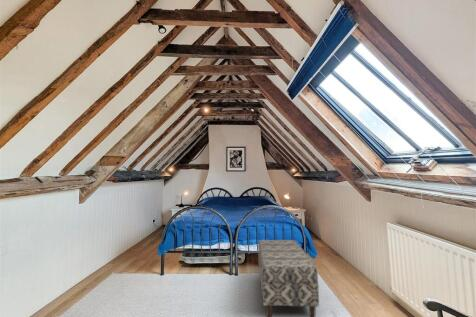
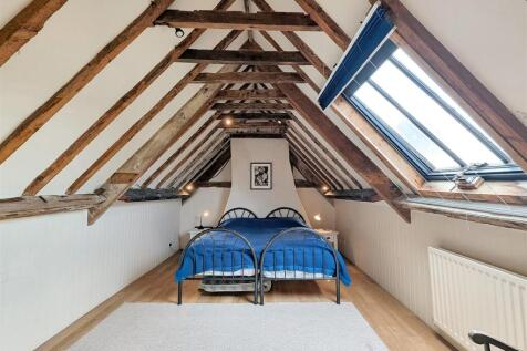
- bench [257,239,320,317]
